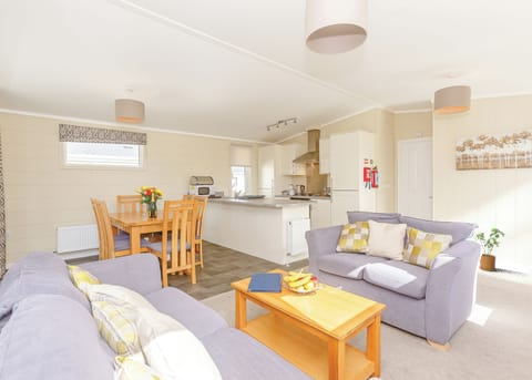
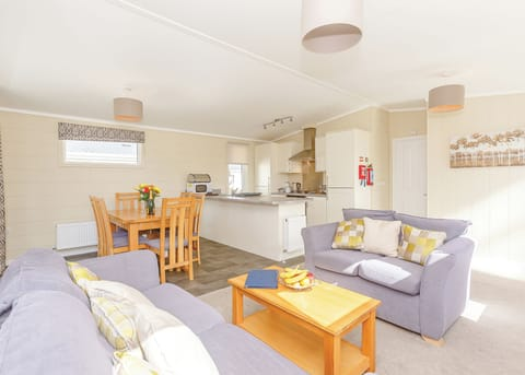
- house plant [475,227,507,273]
